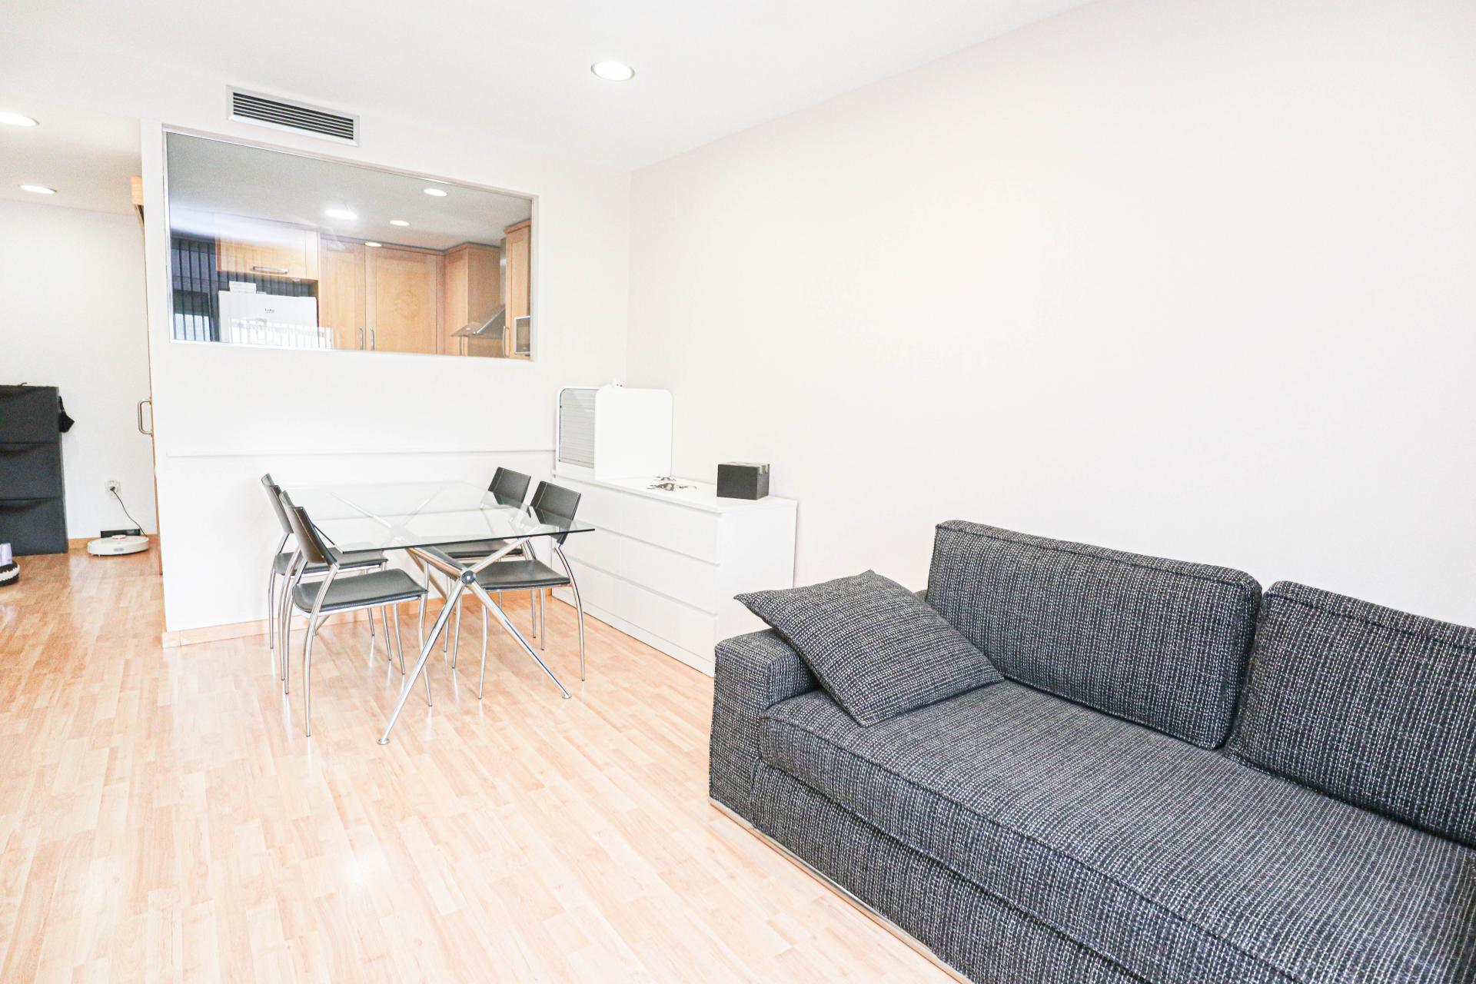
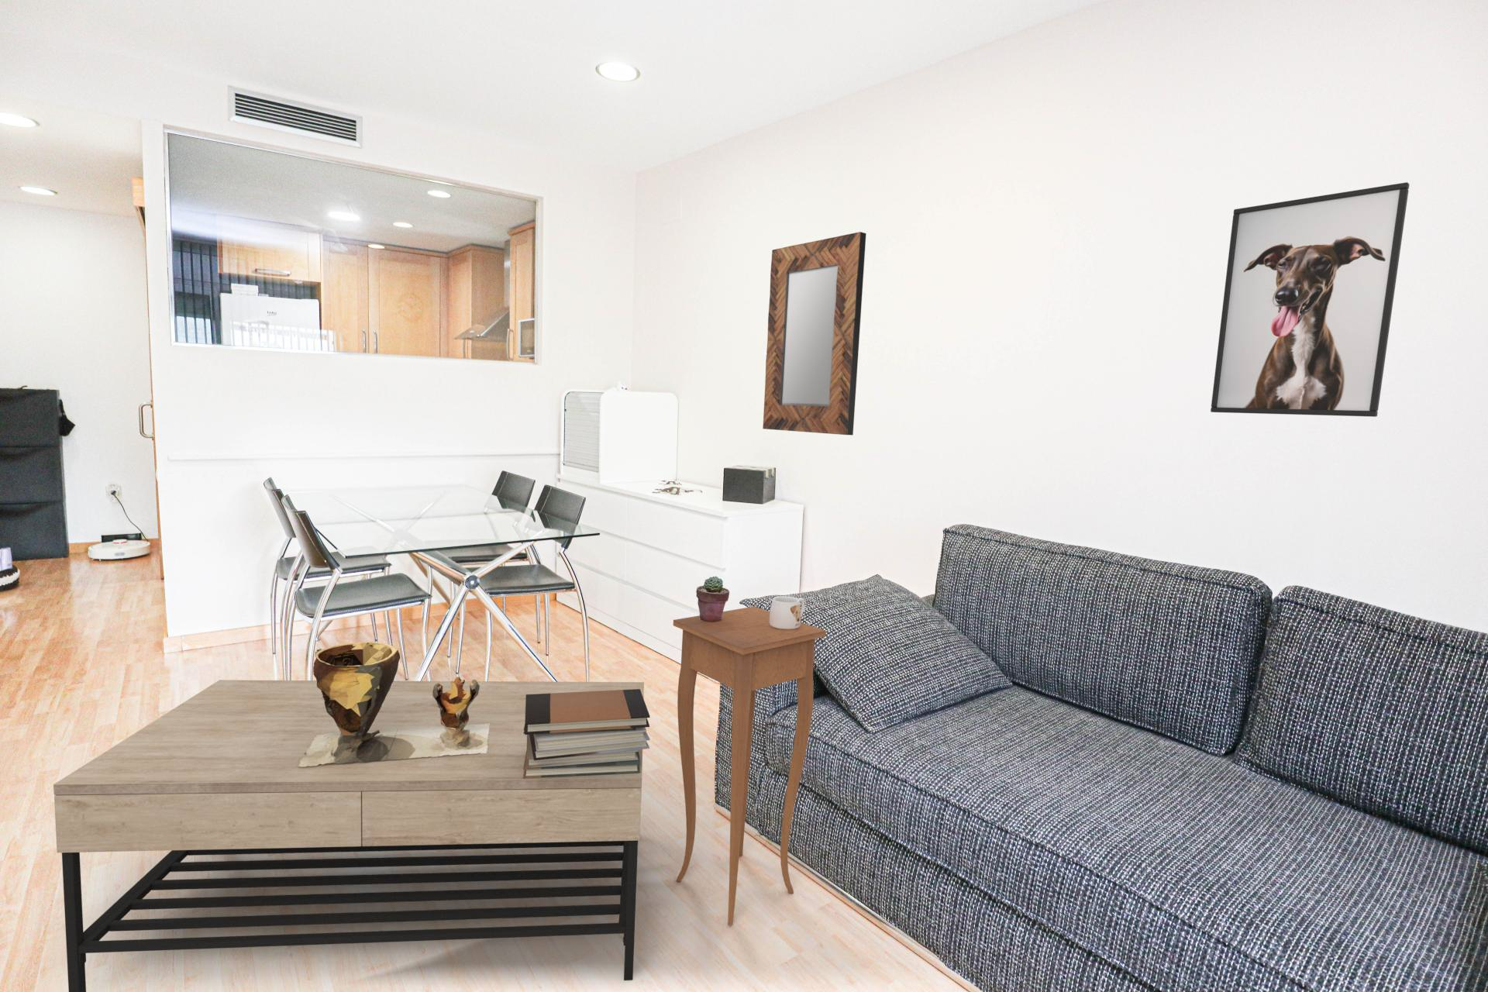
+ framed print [1210,182,1409,417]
+ book stack [523,689,651,778]
+ side table [673,606,827,926]
+ clay pot [298,641,489,767]
+ home mirror [762,231,867,435]
+ coffee table [53,680,644,992]
+ mug [769,596,805,629]
+ potted succulent [695,576,730,622]
